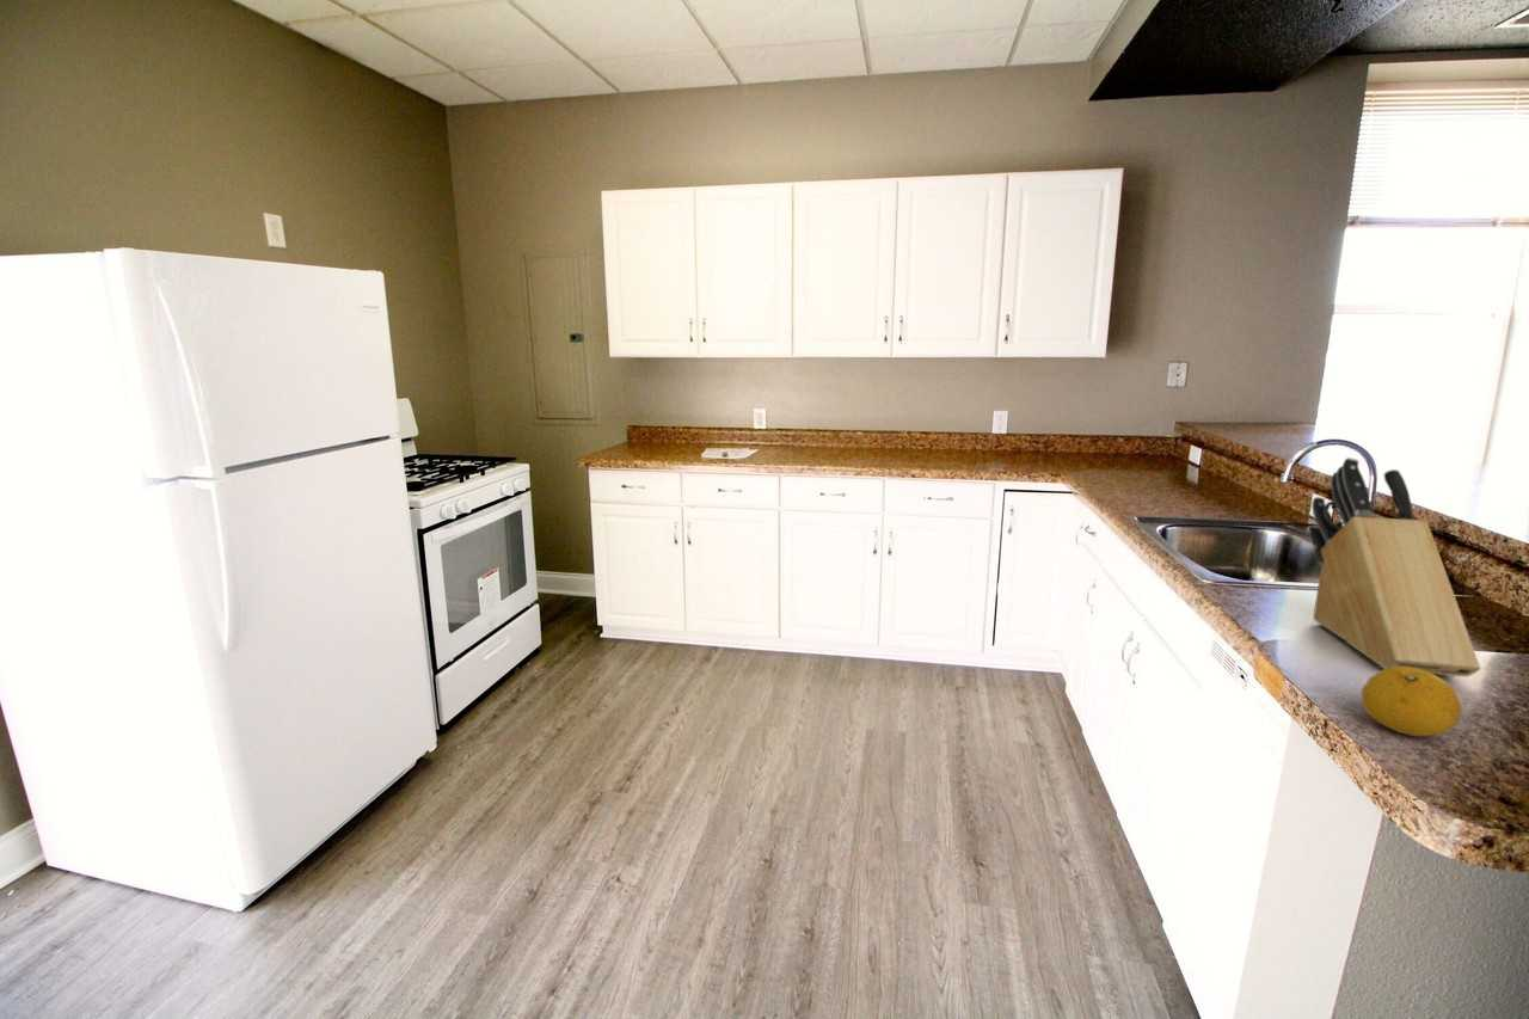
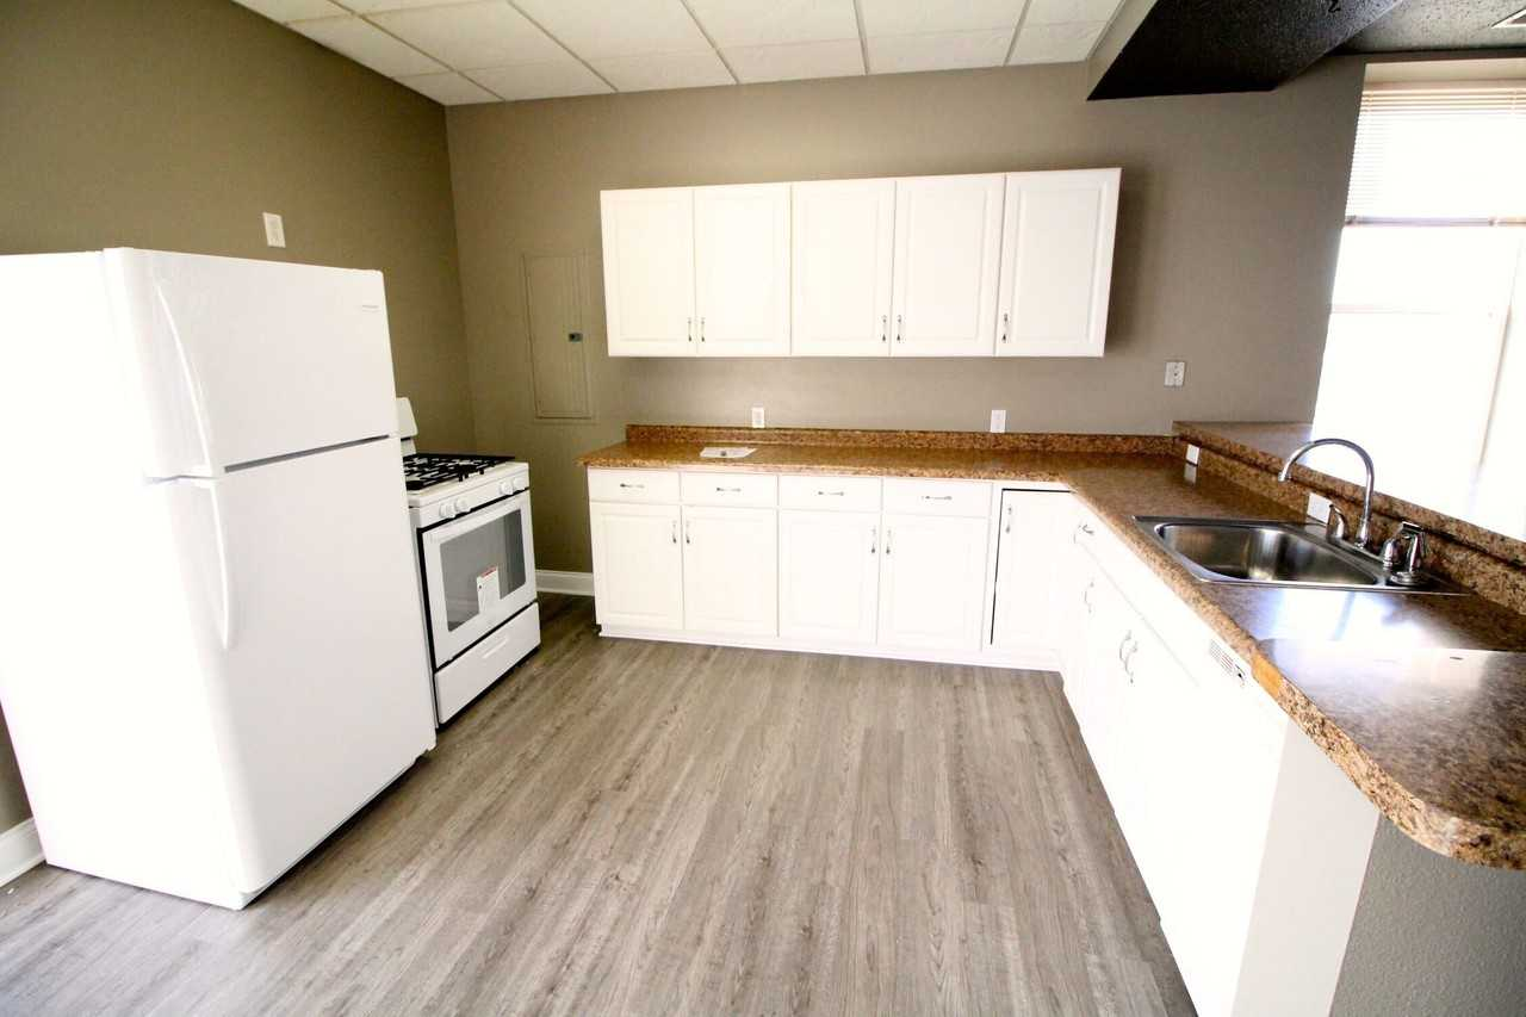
- fruit [1359,667,1462,737]
- knife block [1307,456,1481,677]
